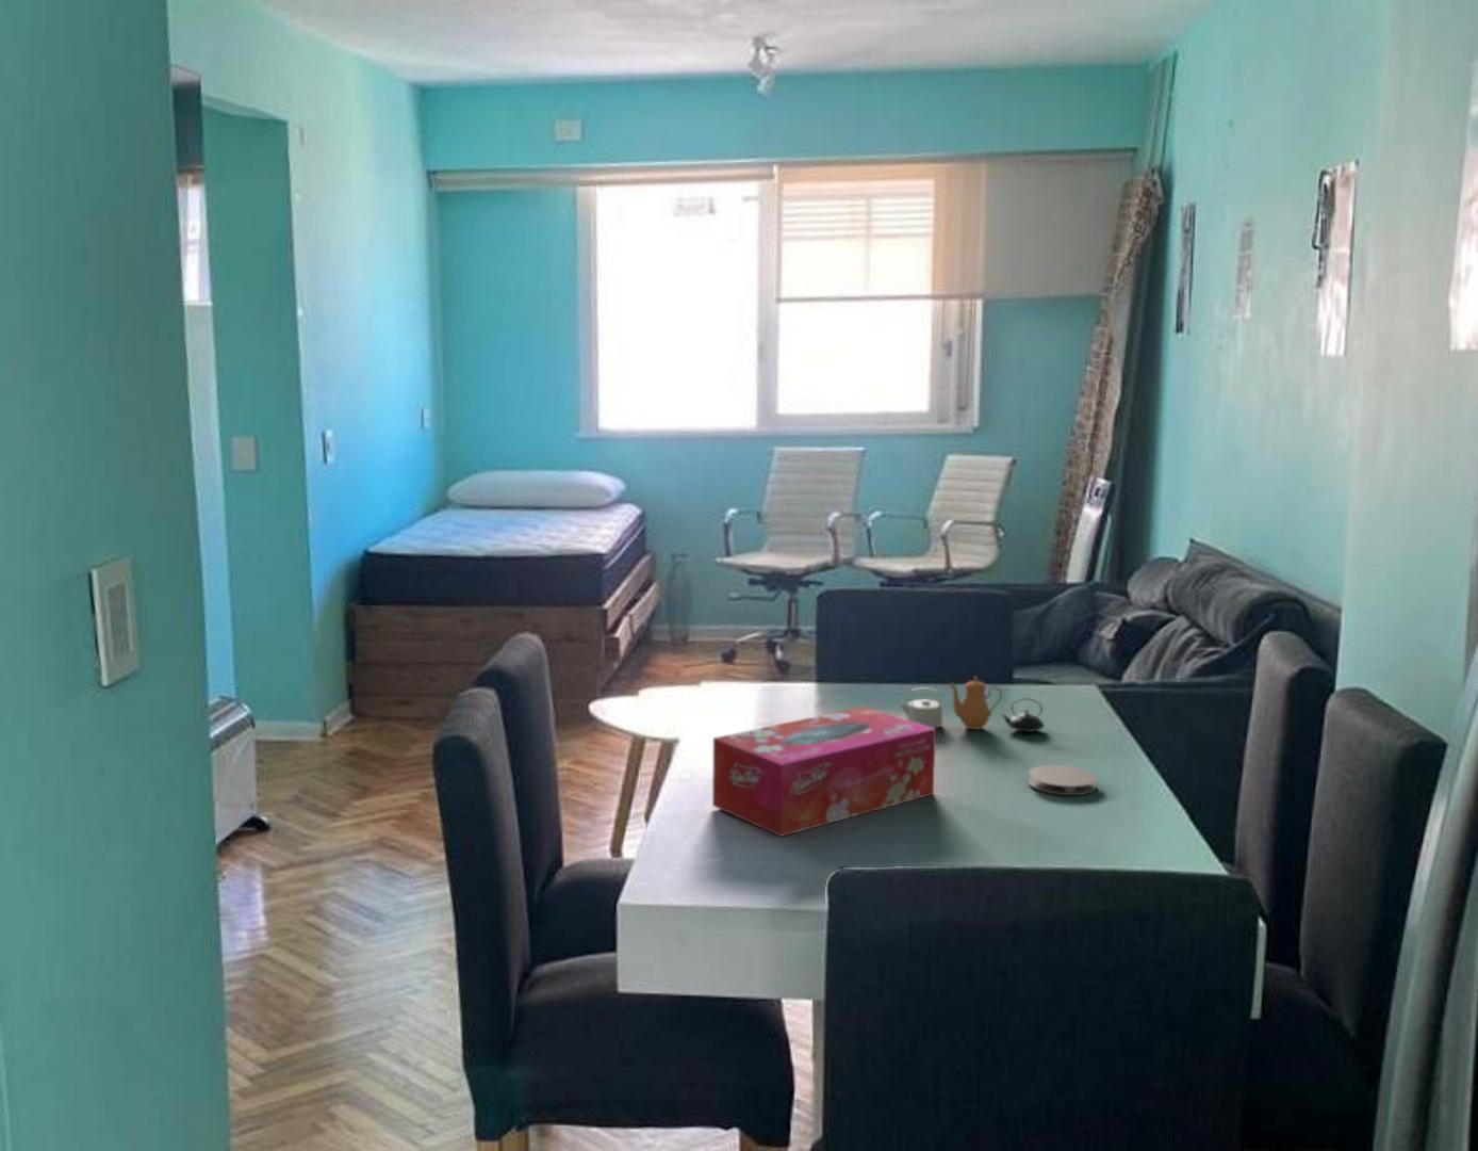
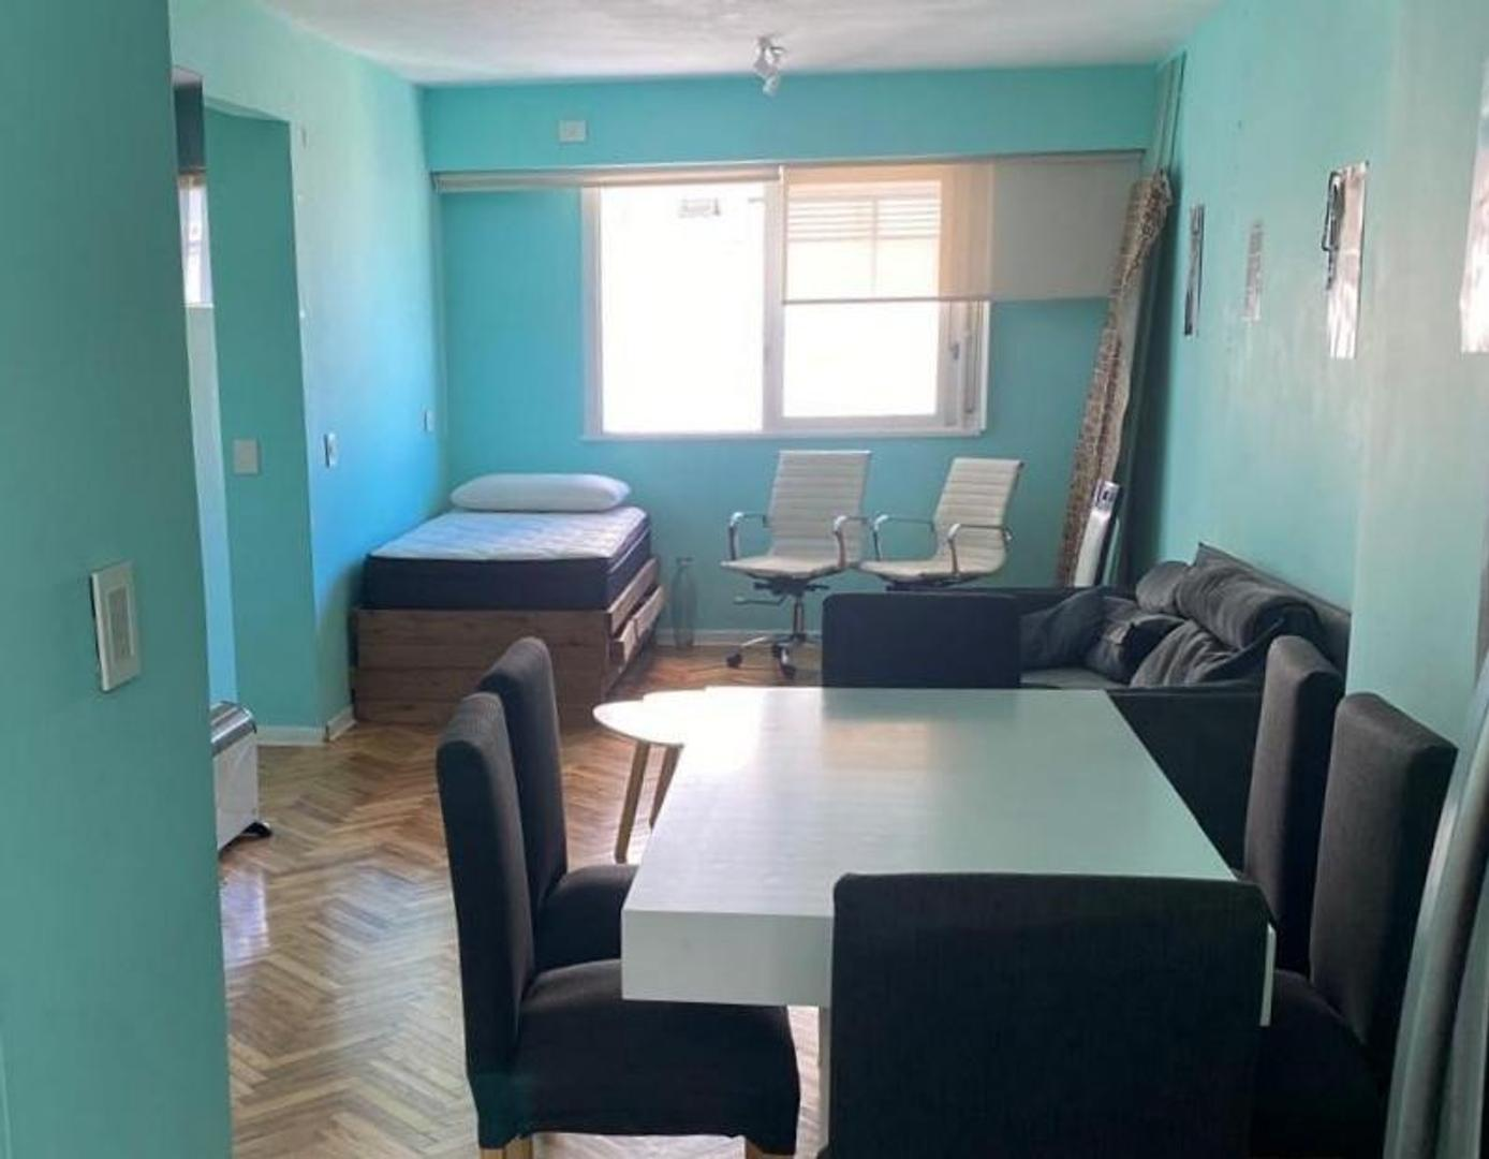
- tissue box [711,706,937,838]
- teapot [899,675,1046,733]
- coaster [1028,765,1098,796]
